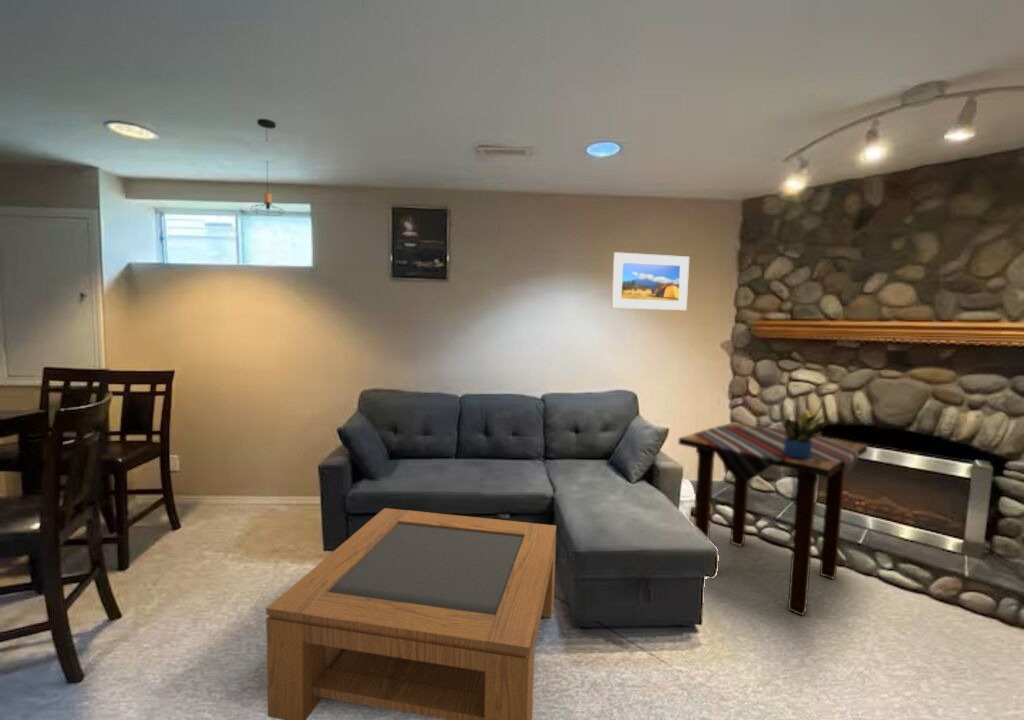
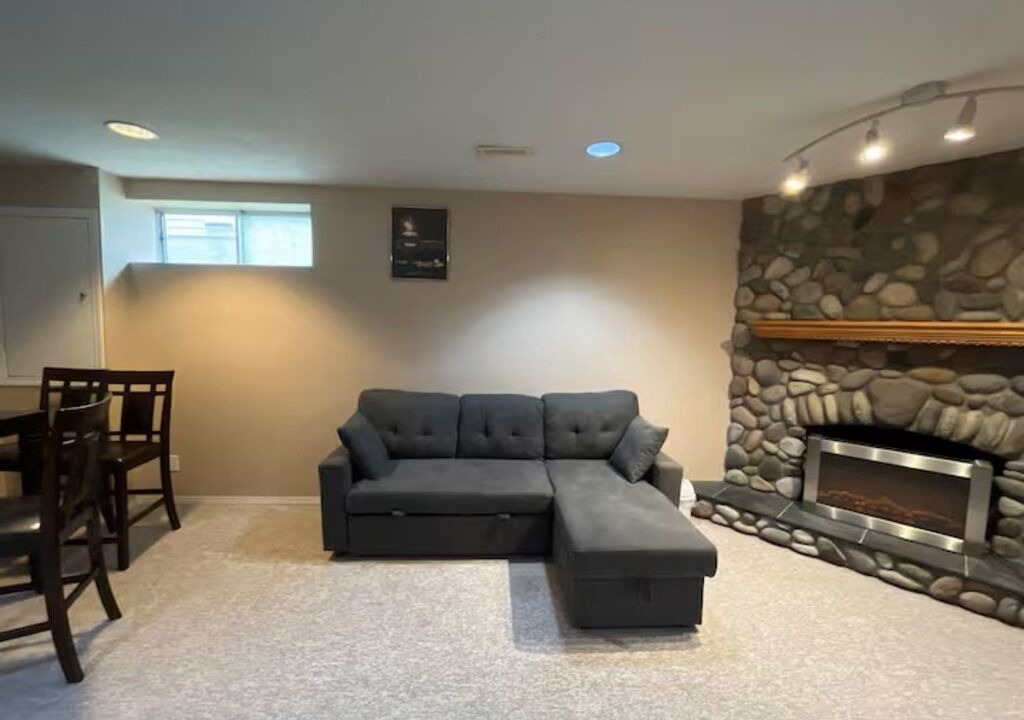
- potted plant [782,399,829,459]
- side table [677,421,868,617]
- coffee table [265,507,557,720]
- pendant light [250,118,286,217]
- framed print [610,251,690,311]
